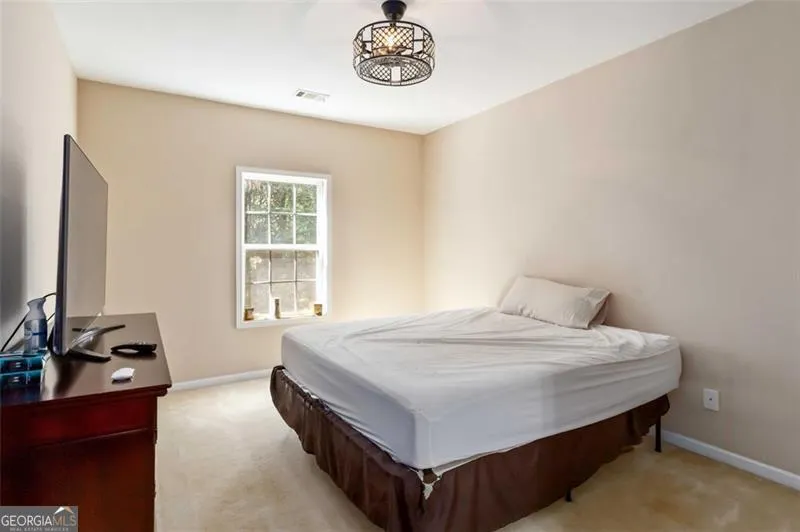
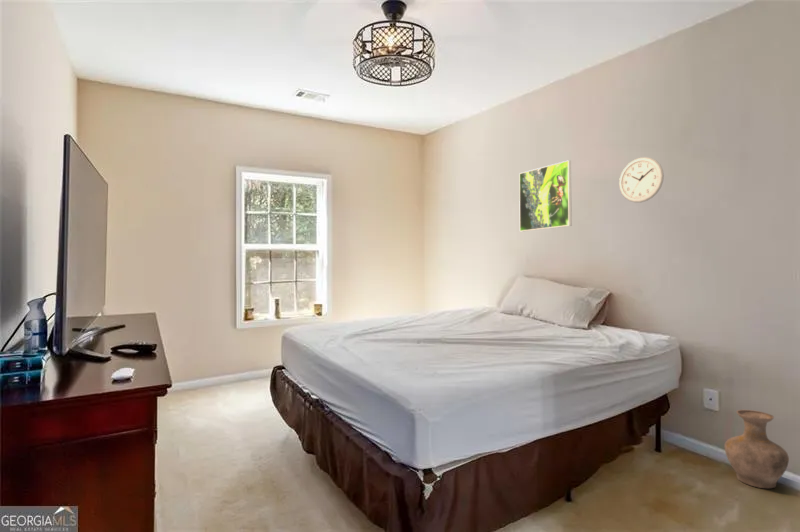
+ wall clock [618,156,665,204]
+ vase [724,409,790,489]
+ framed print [518,159,573,232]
